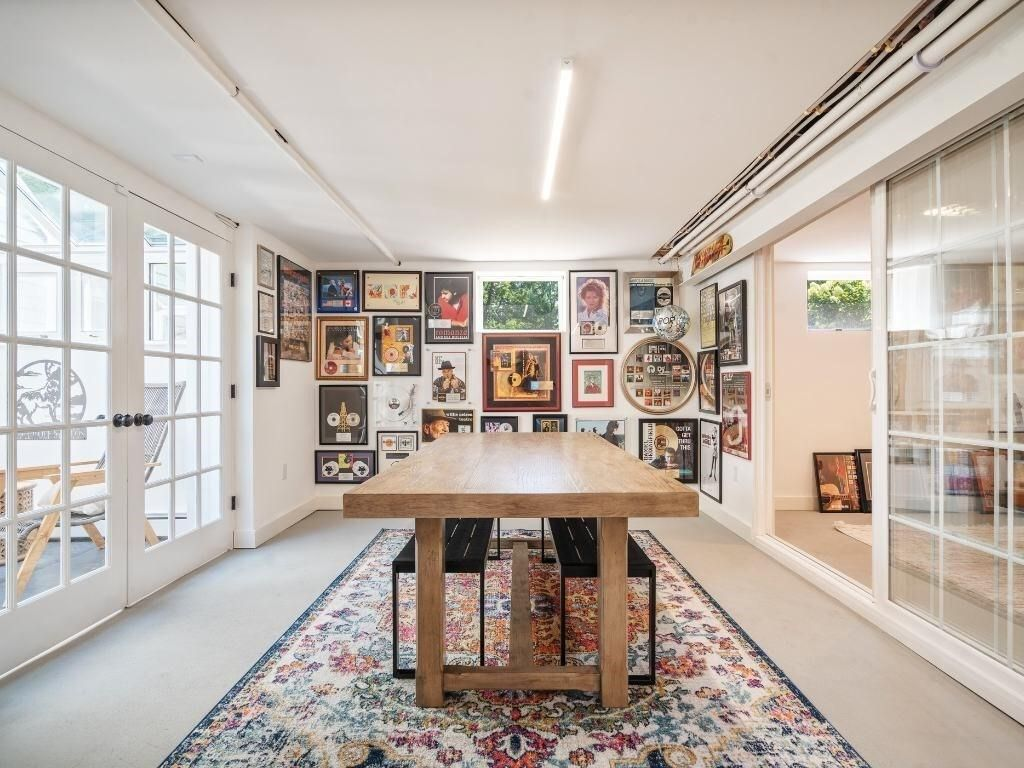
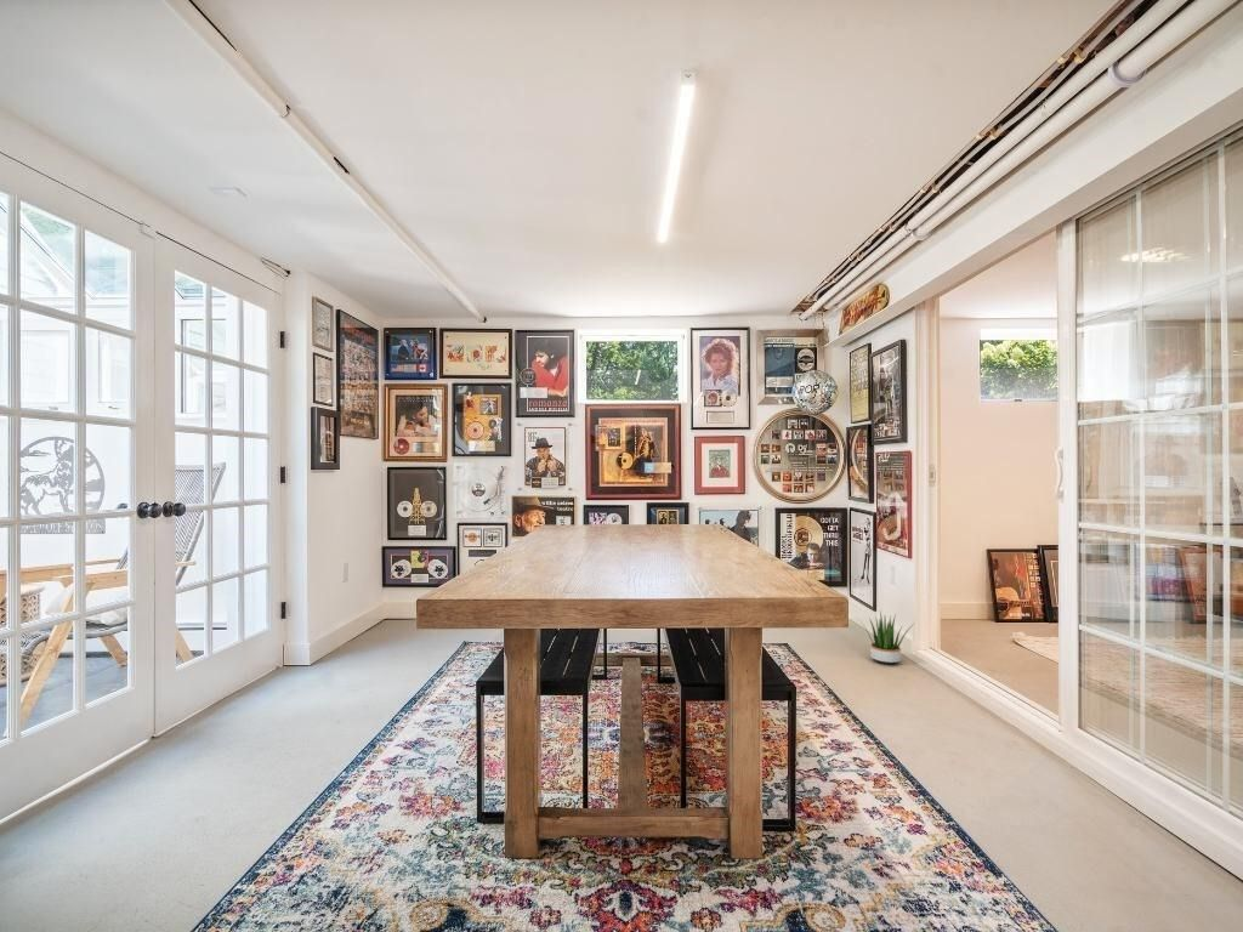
+ potted plant [857,610,916,665]
